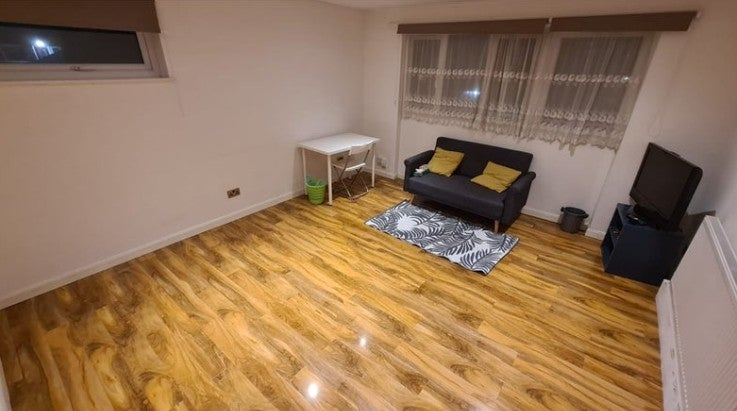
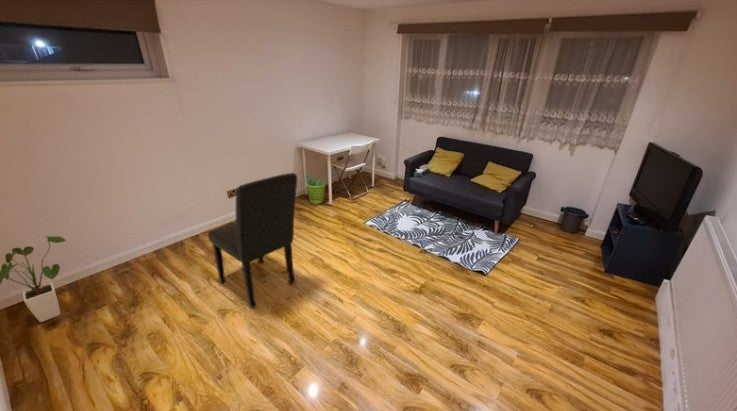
+ chair [207,172,298,308]
+ house plant [0,235,67,323]
